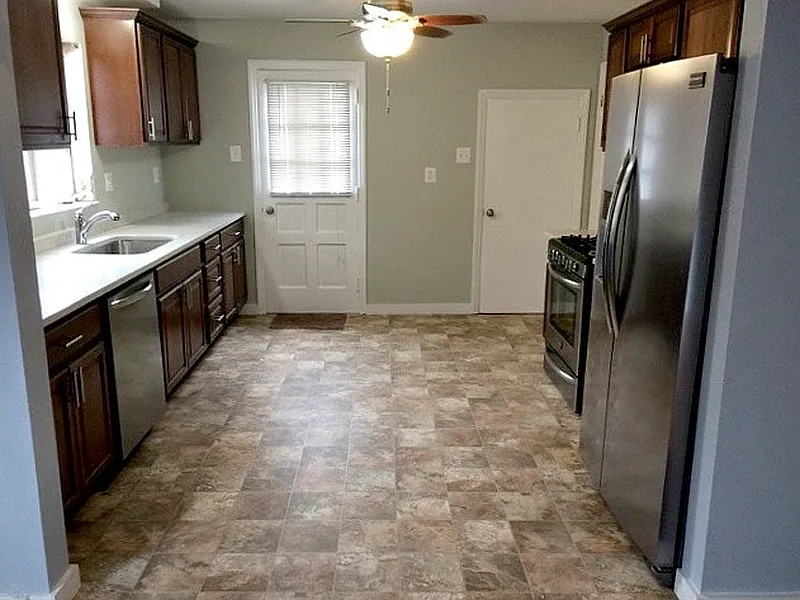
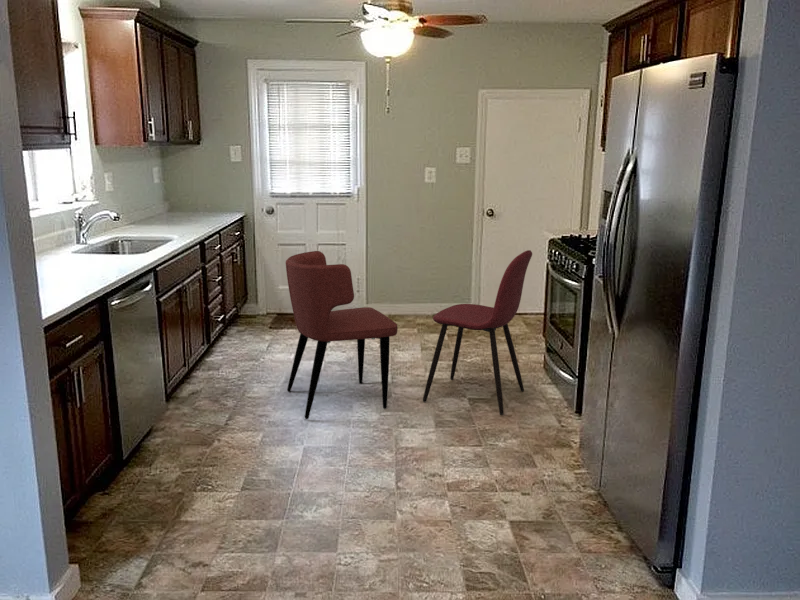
+ dining chair [422,249,533,416]
+ dining chair [285,250,399,420]
